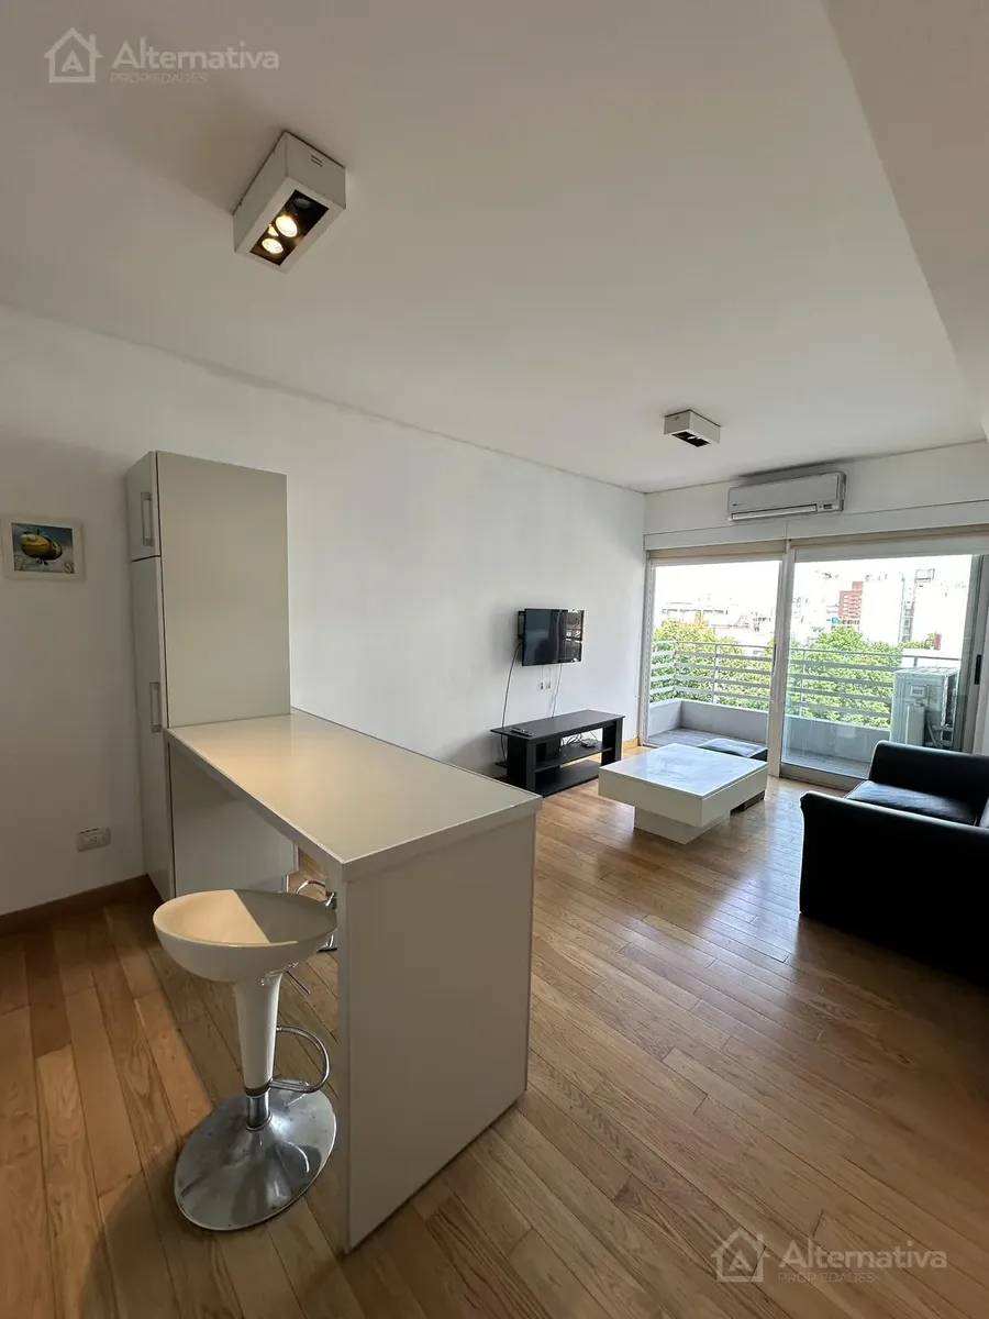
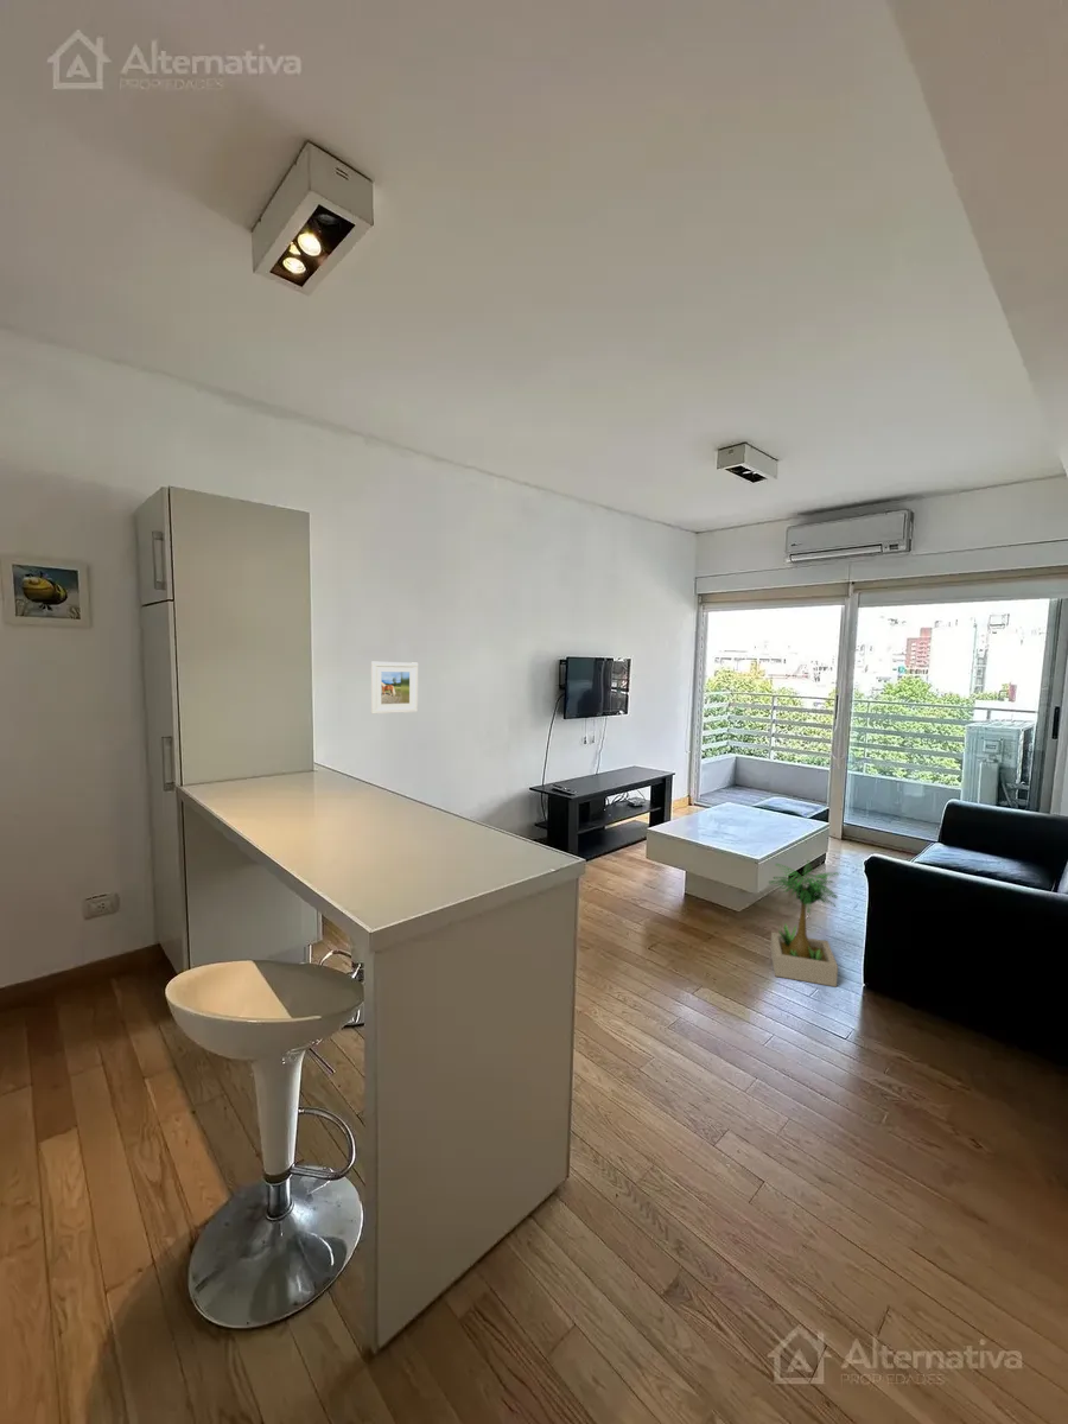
+ potted plant [768,859,841,987]
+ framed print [370,661,419,716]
